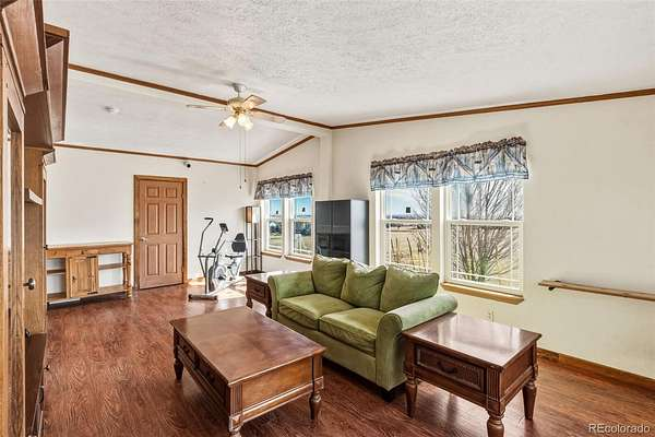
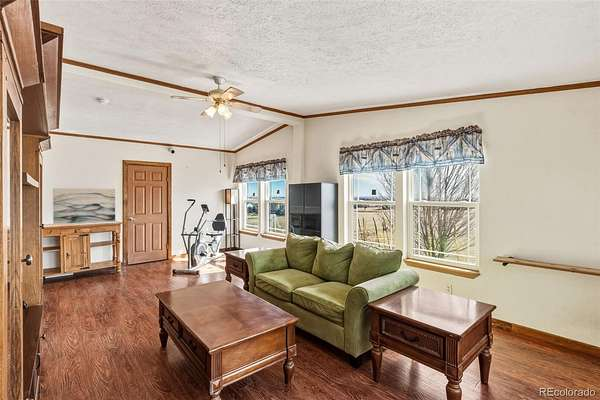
+ wall art [52,187,116,225]
